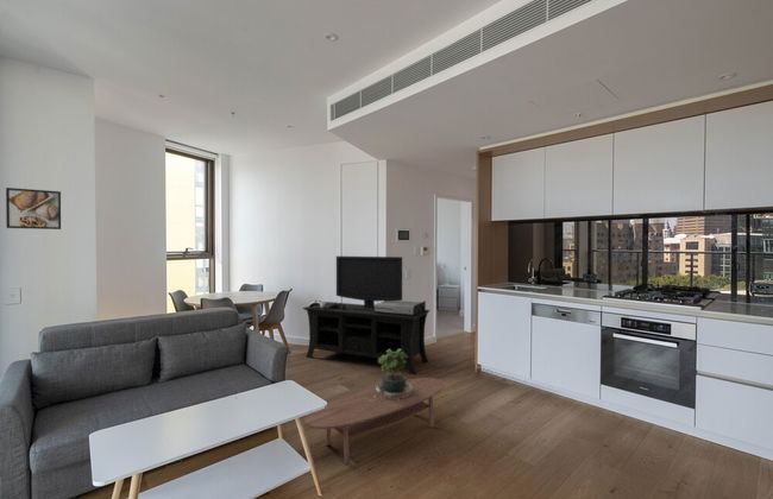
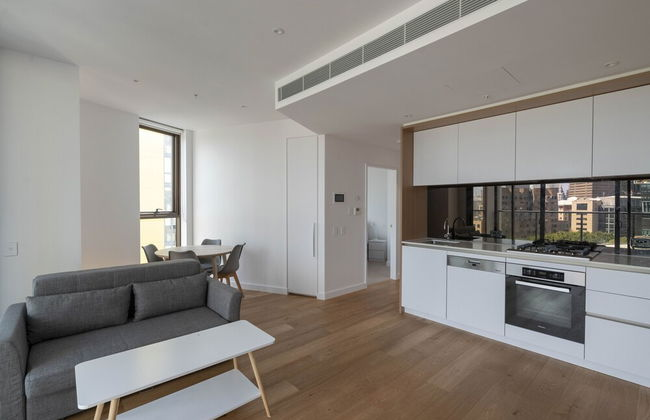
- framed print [5,187,63,230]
- coffee table [303,377,445,466]
- media console [301,255,431,375]
- potted plant [372,349,413,402]
